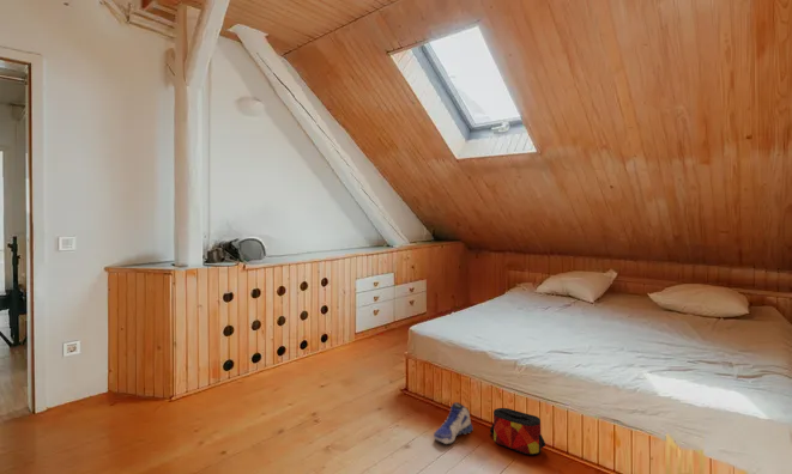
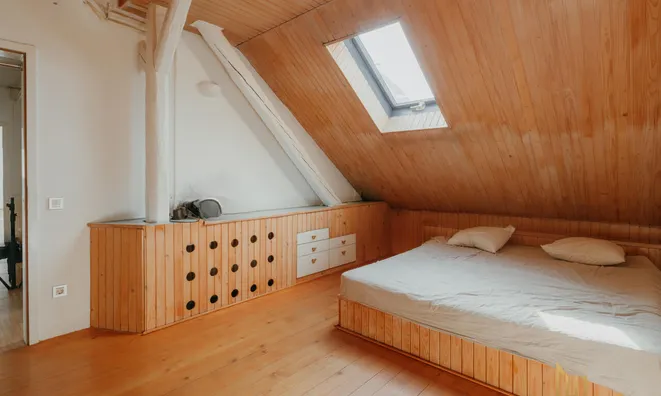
- sneaker [433,401,473,445]
- bag [489,407,546,456]
